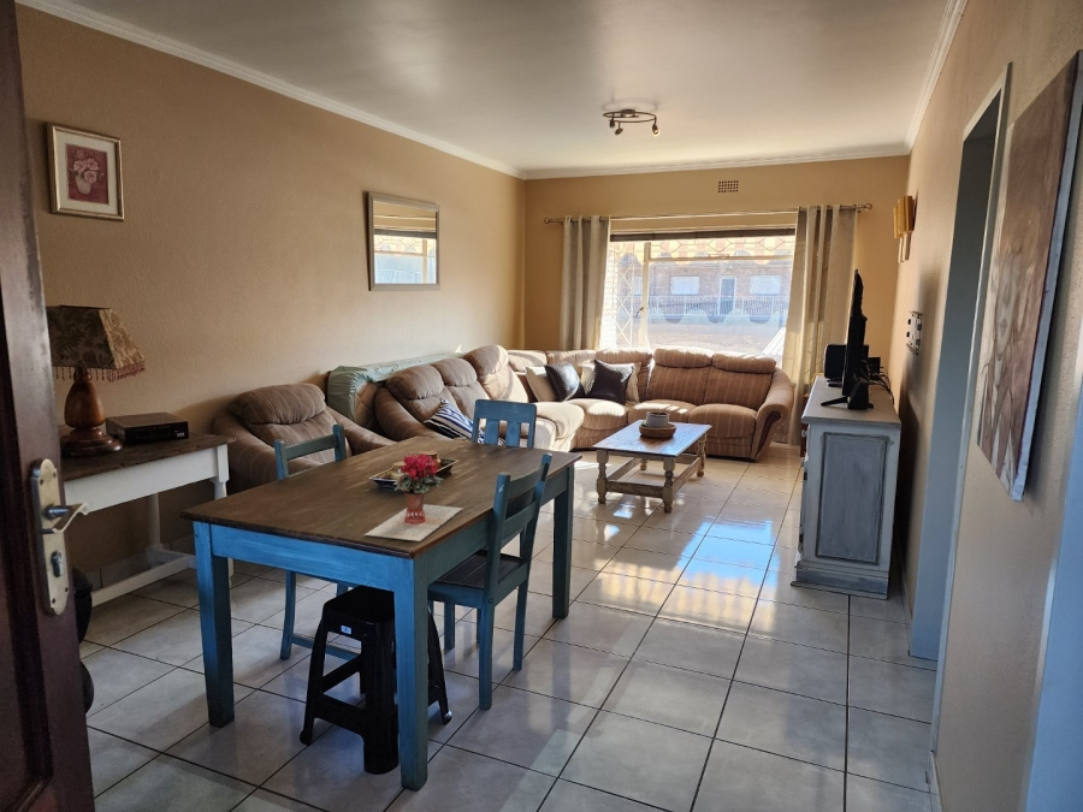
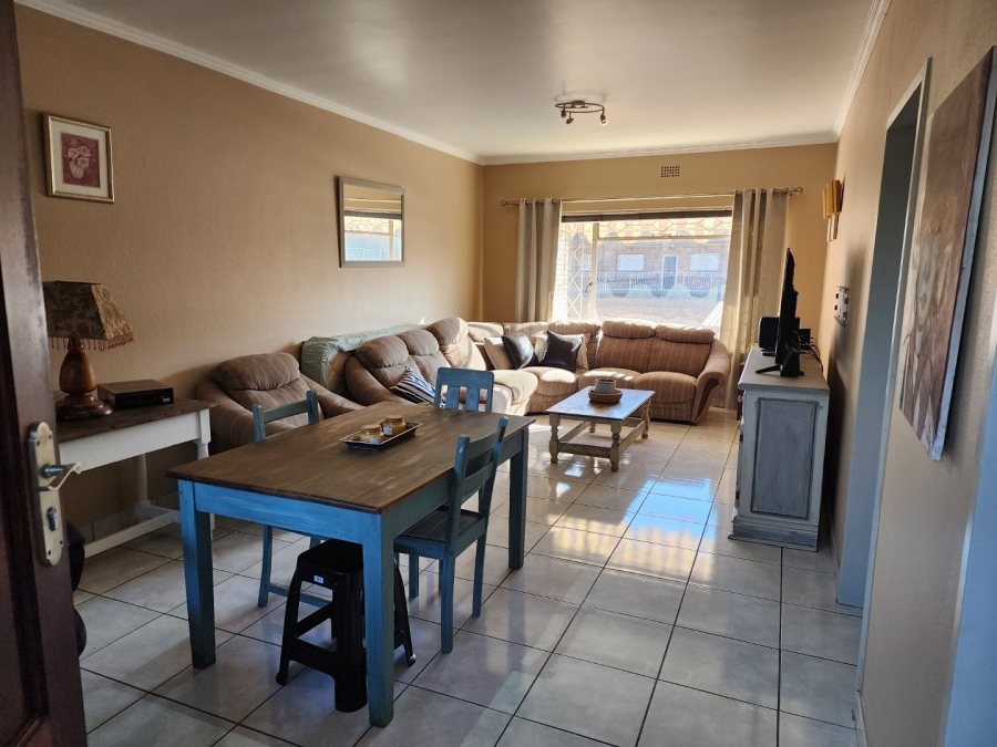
- potted flower [363,452,464,543]
